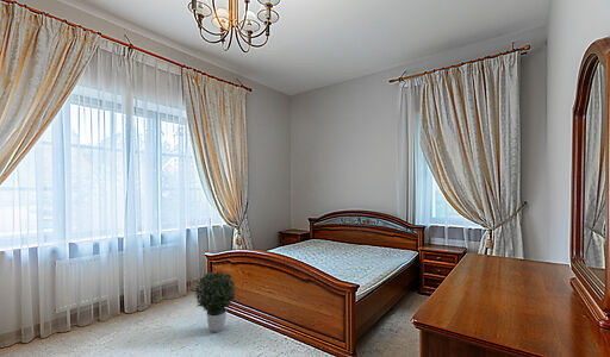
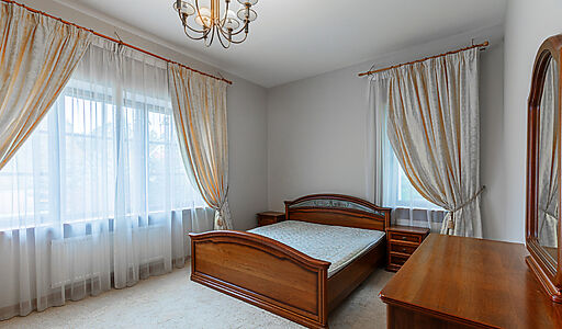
- potted plant [194,270,237,333]
